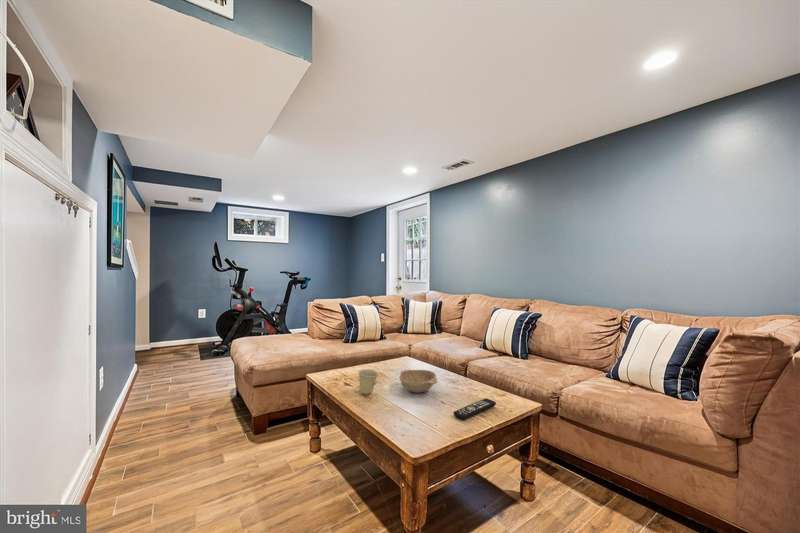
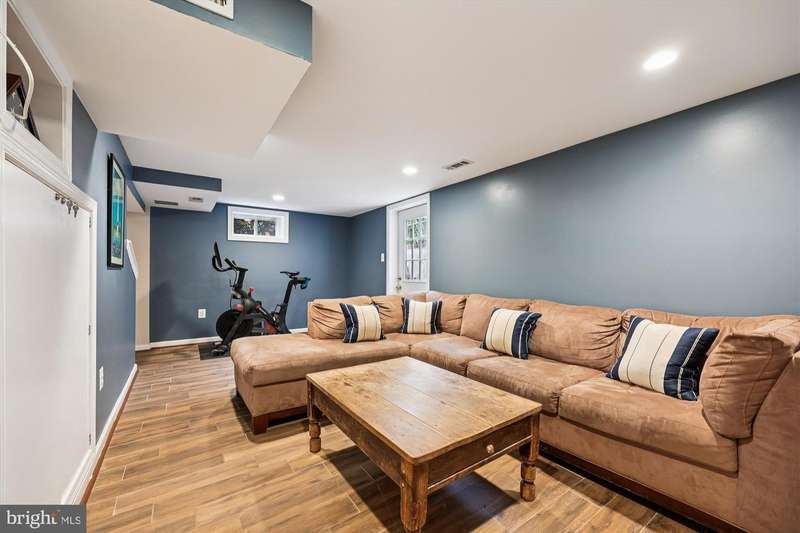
- cup [357,368,380,395]
- decorative bowl [398,369,439,394]
- remote control [452,398,497,421]
